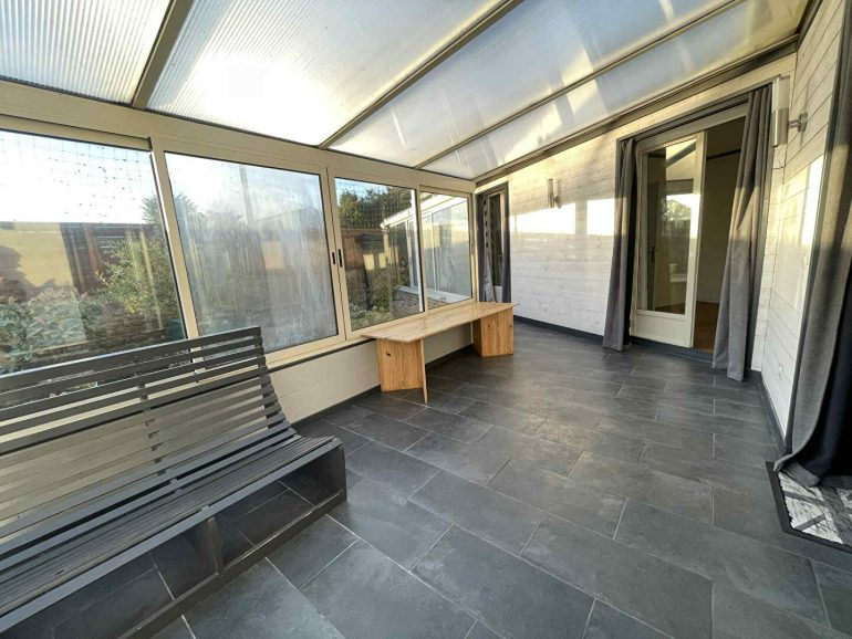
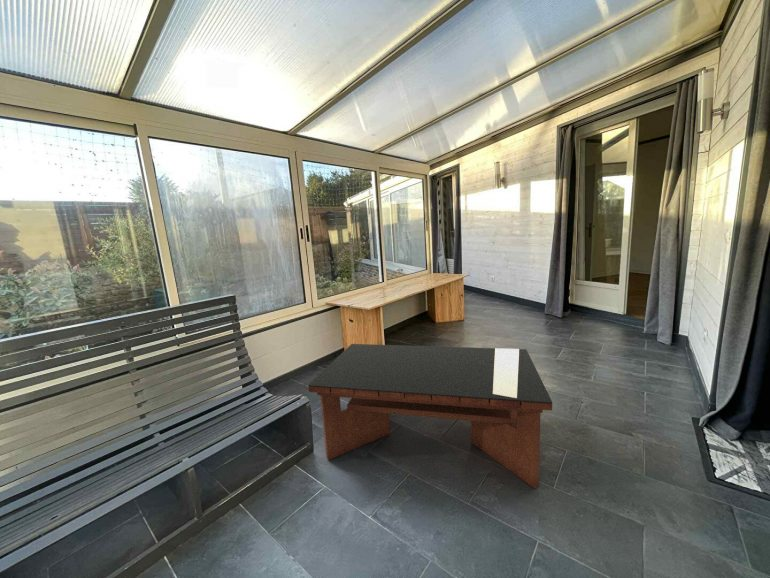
+ coffee table [307,343,553,490]
